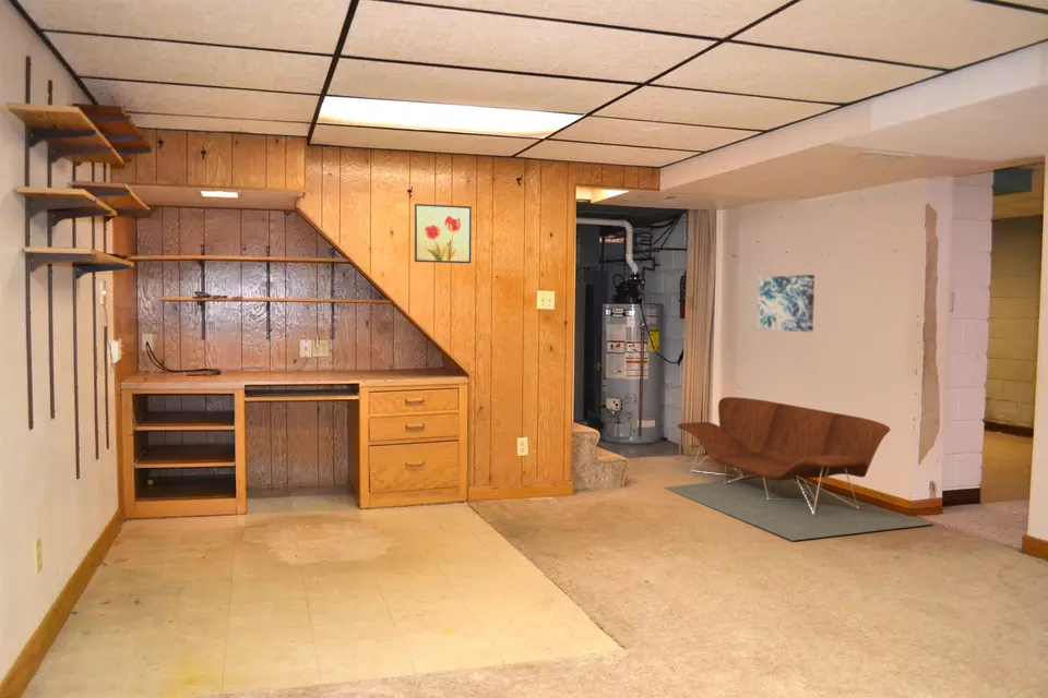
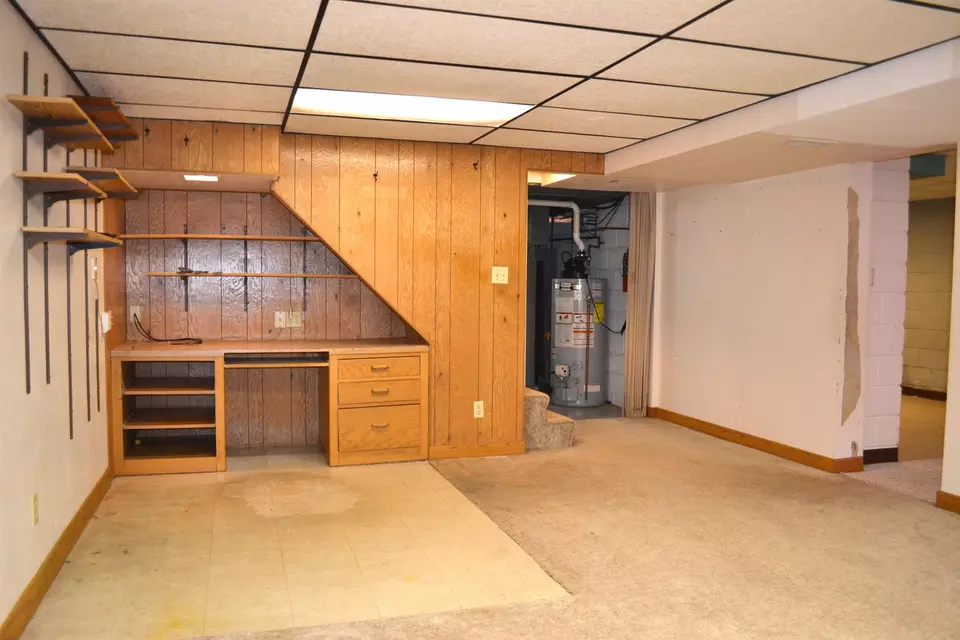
- wall art [414,203,473,264]
- wall art [757,274,815,333]
- sofa [663,396,934,542]
